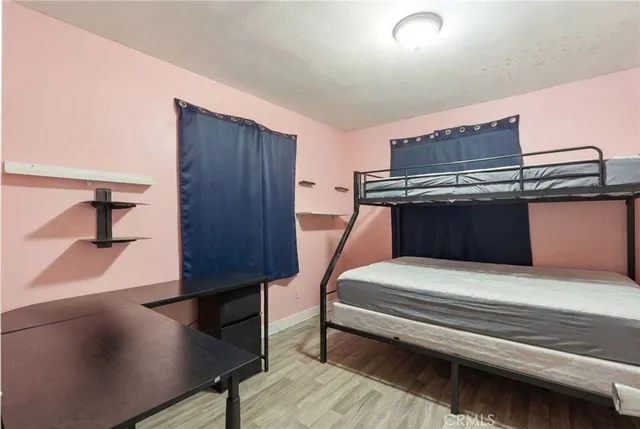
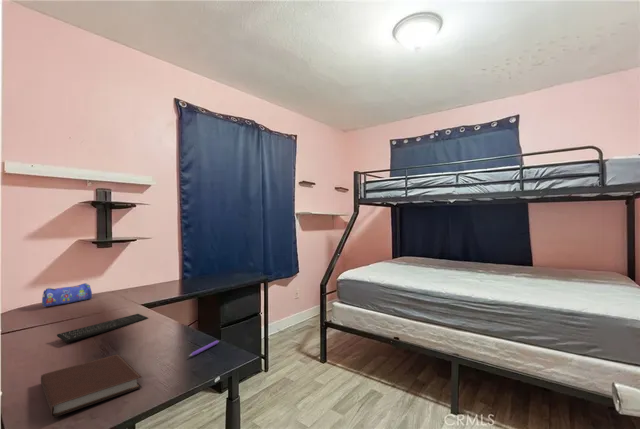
+ keyboard [56,313,149,343]
+ pen [189,339,220,357]
+ pencil case [41,282,93,308]
+ notebook [40,353,142,418]
